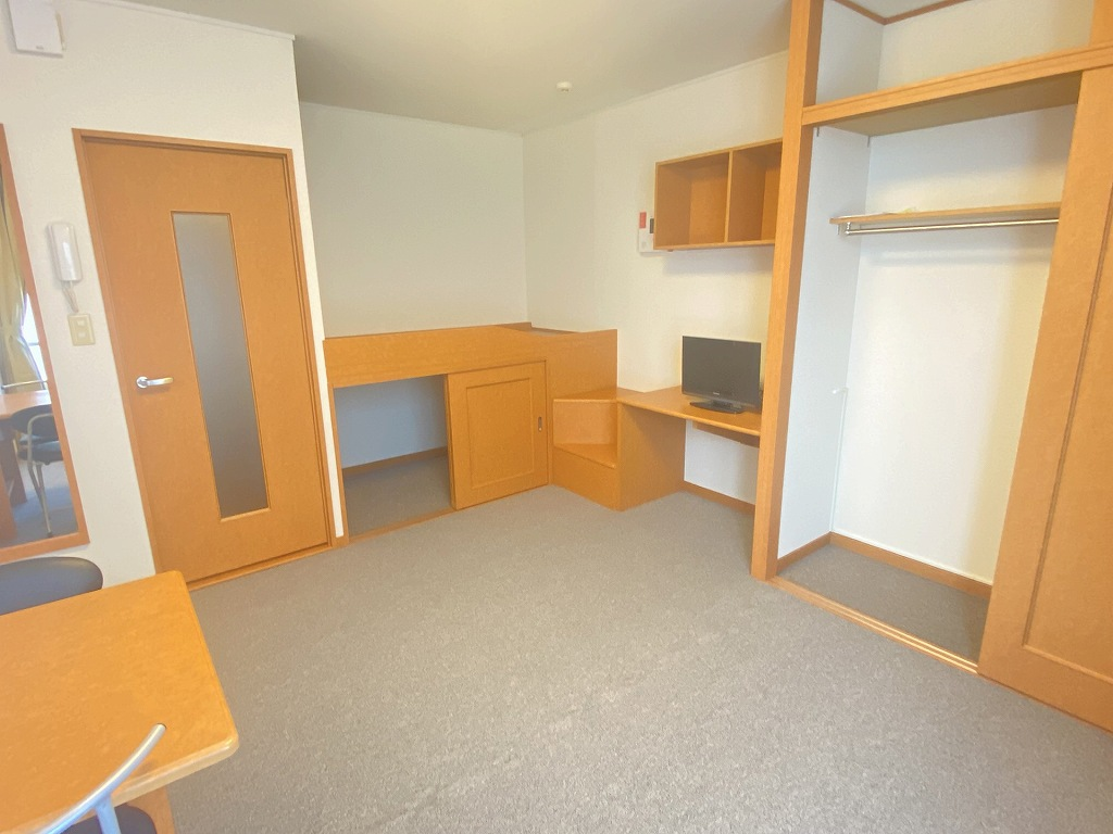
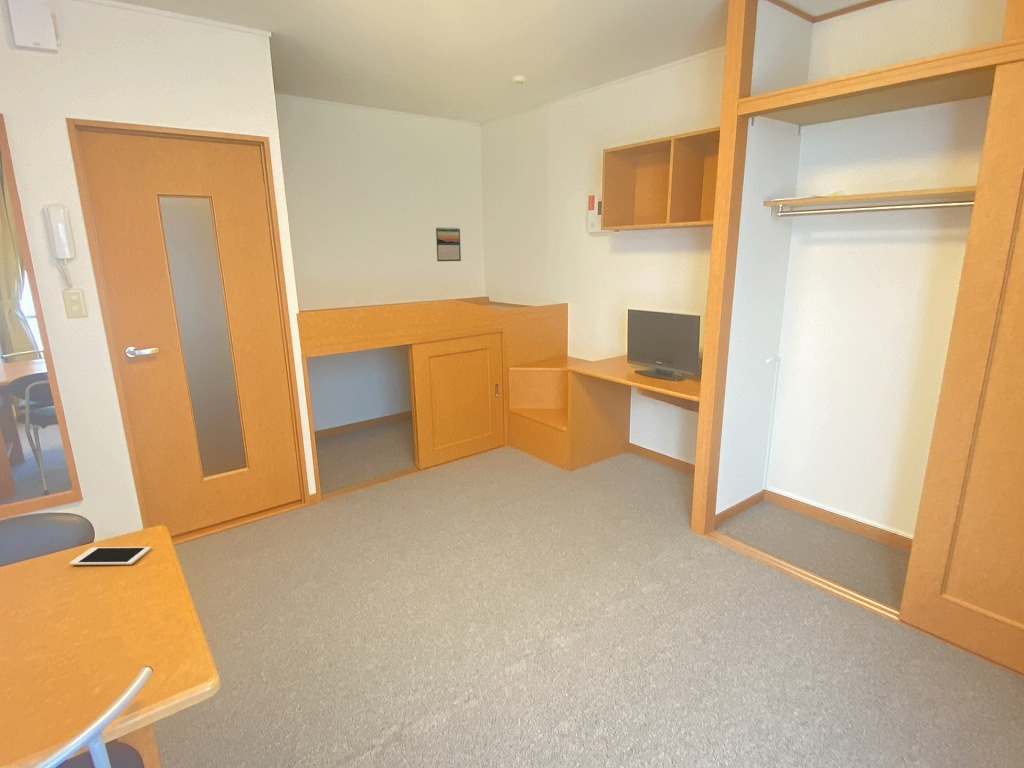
+ calendar [435,226,462,262]
+ cell phone [68,546,152,566]
